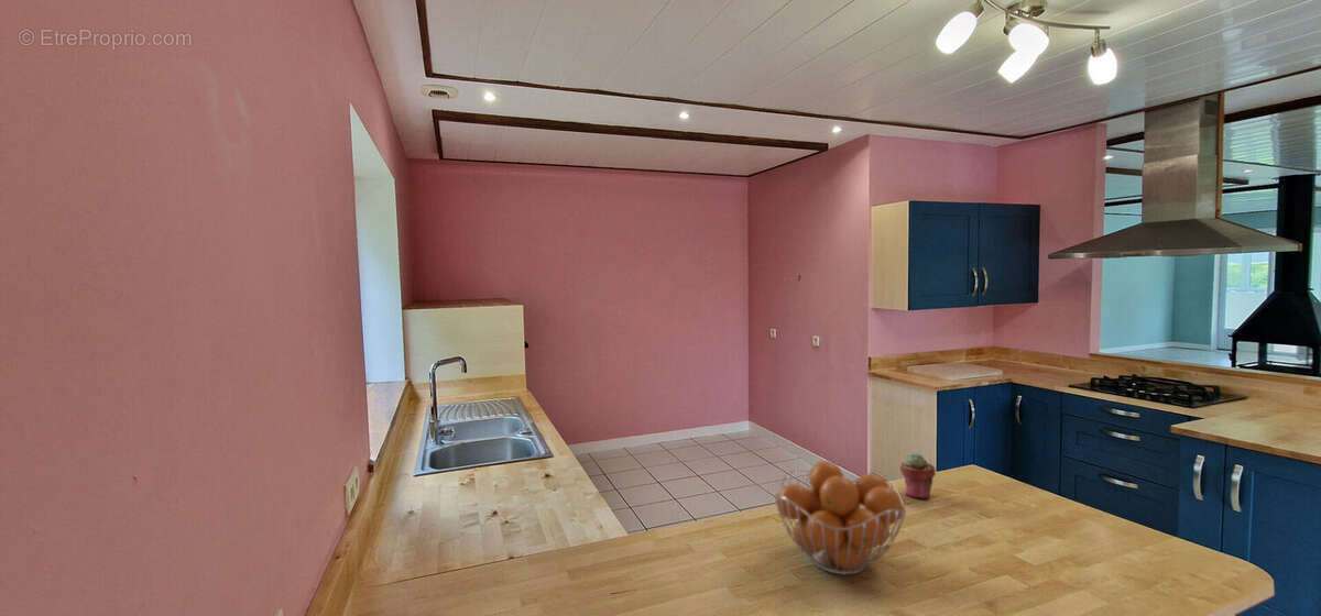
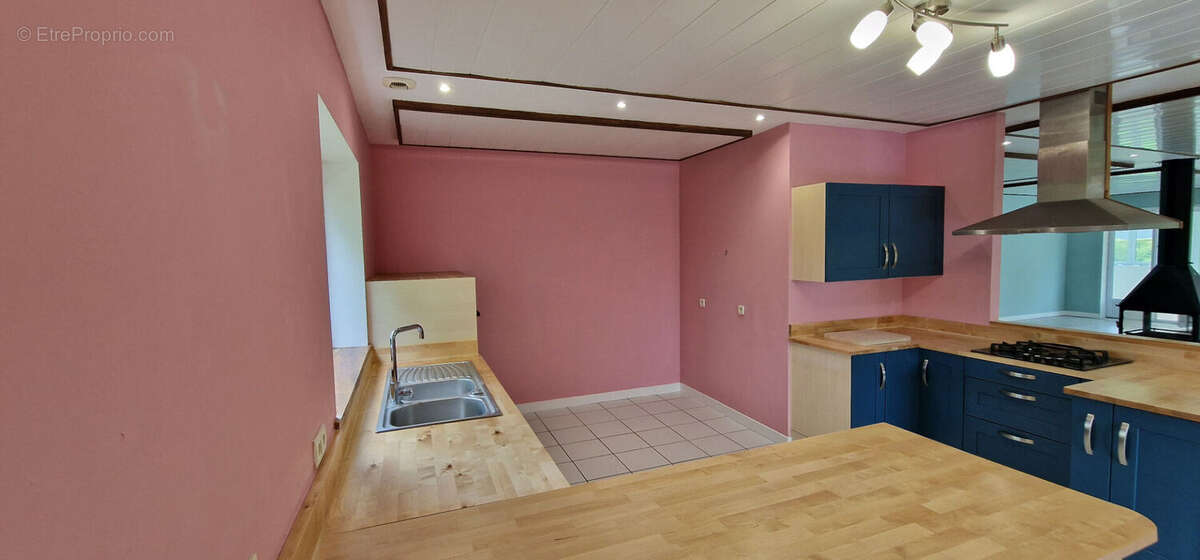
- fruit basket [774,460,907,576]
- potted succulent [899,452,937,499]
